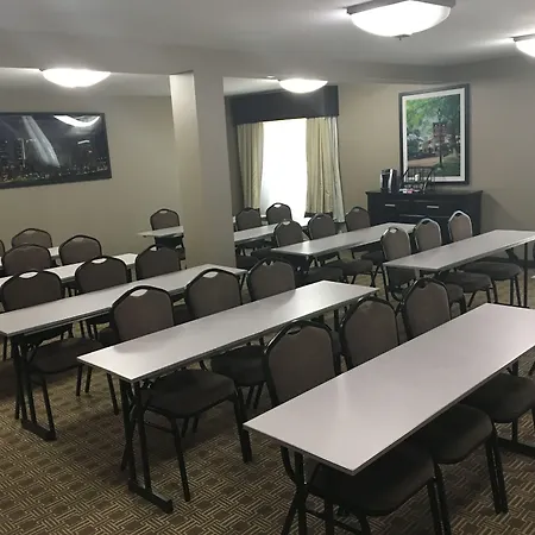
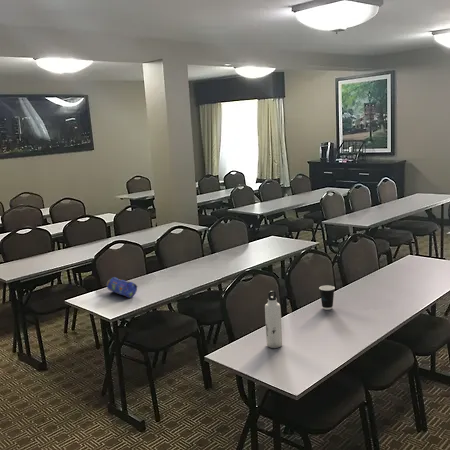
+ pencil case [106,276,139,299]
+ dixie cup [318,284,336,311]
+ water bottle [264,290,283,349]
